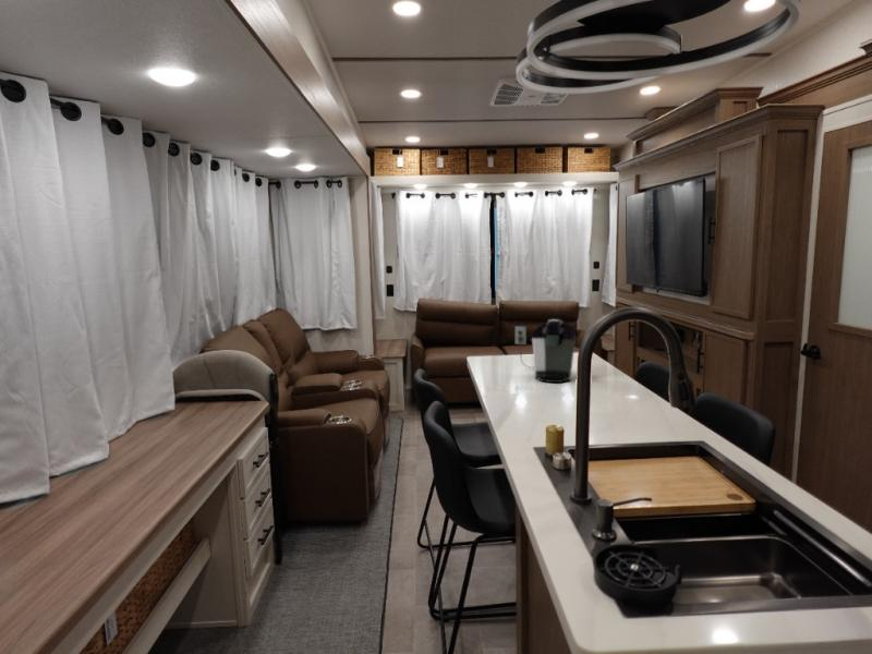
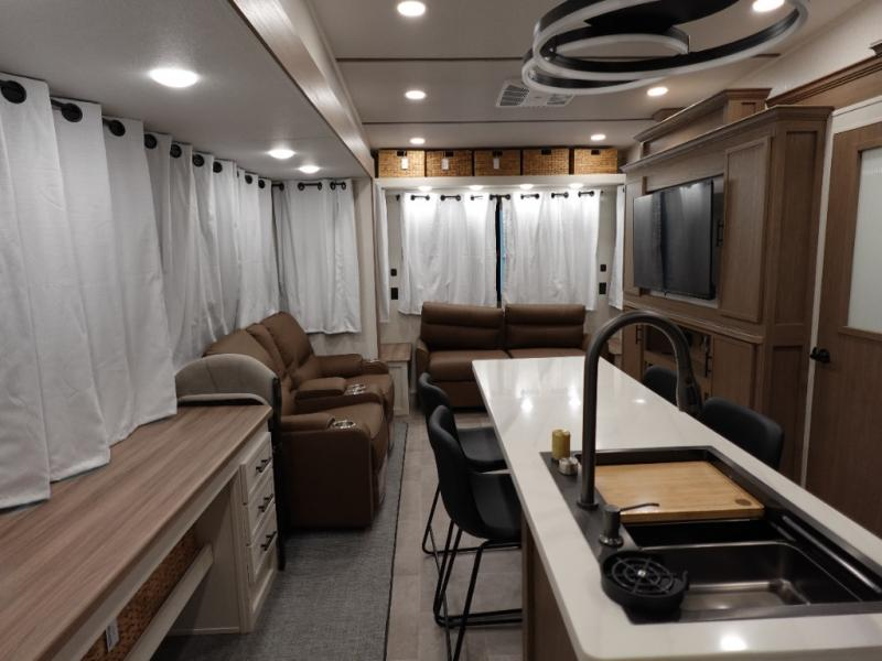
- coffee maker [514,318,577,384]
